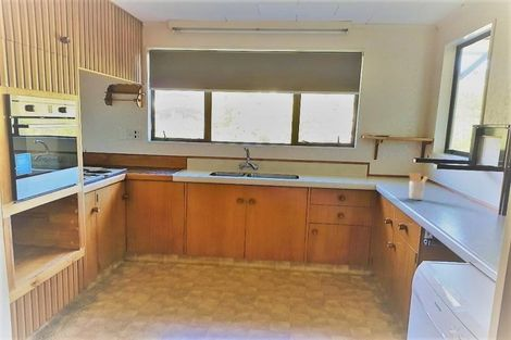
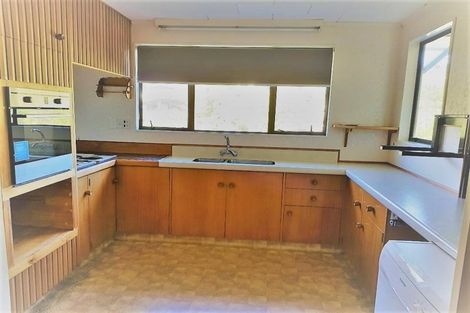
- utensil holder [408,172,429,201]
